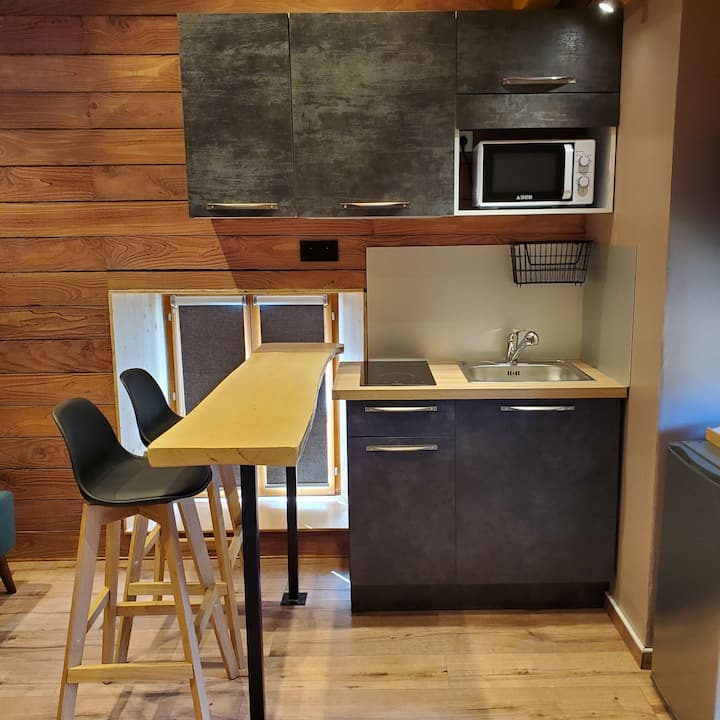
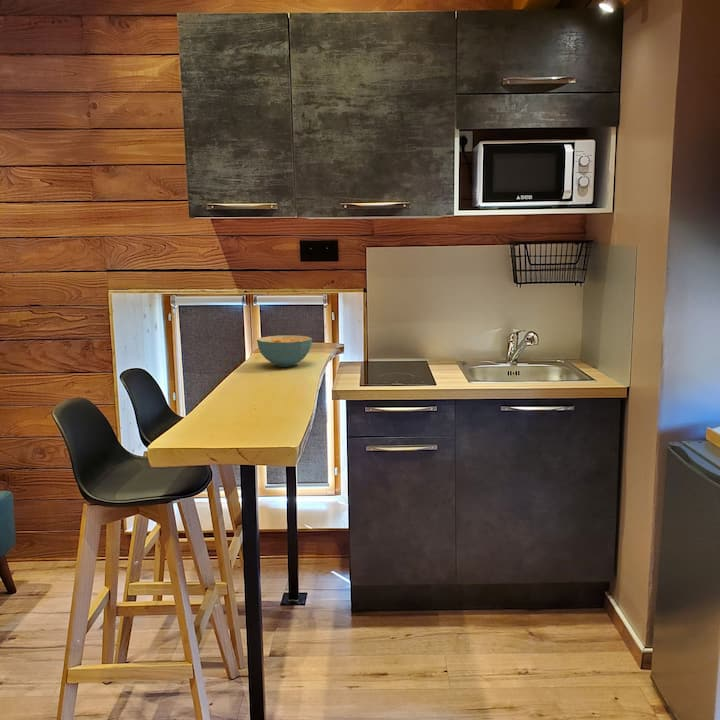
+ cereal bowl [256,334,313,368]
